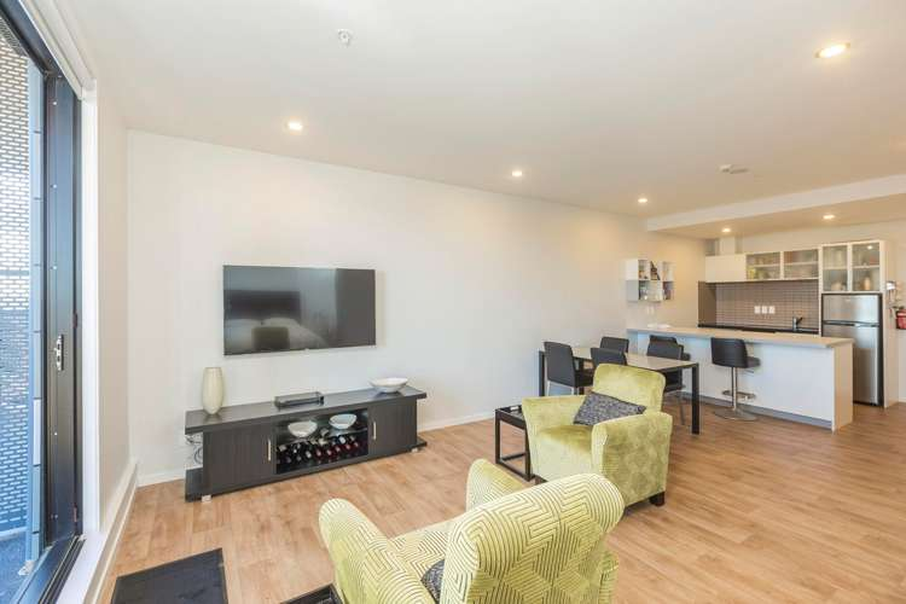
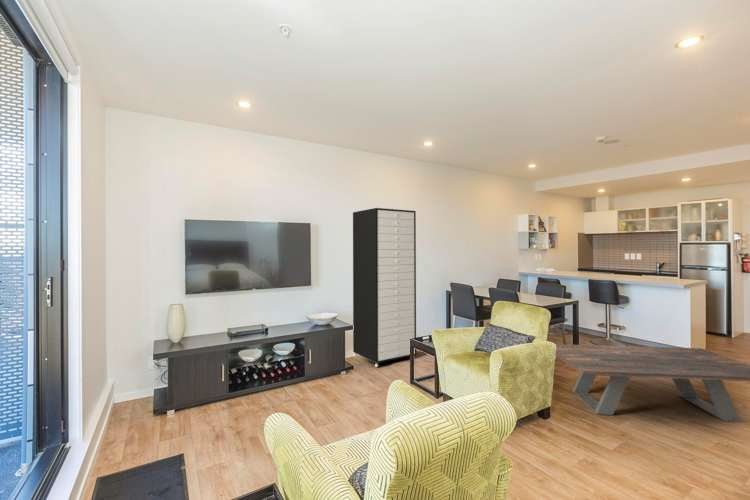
+ storage cabinet [352,207,417,368]
+ coffee table [555,343,750,422]
